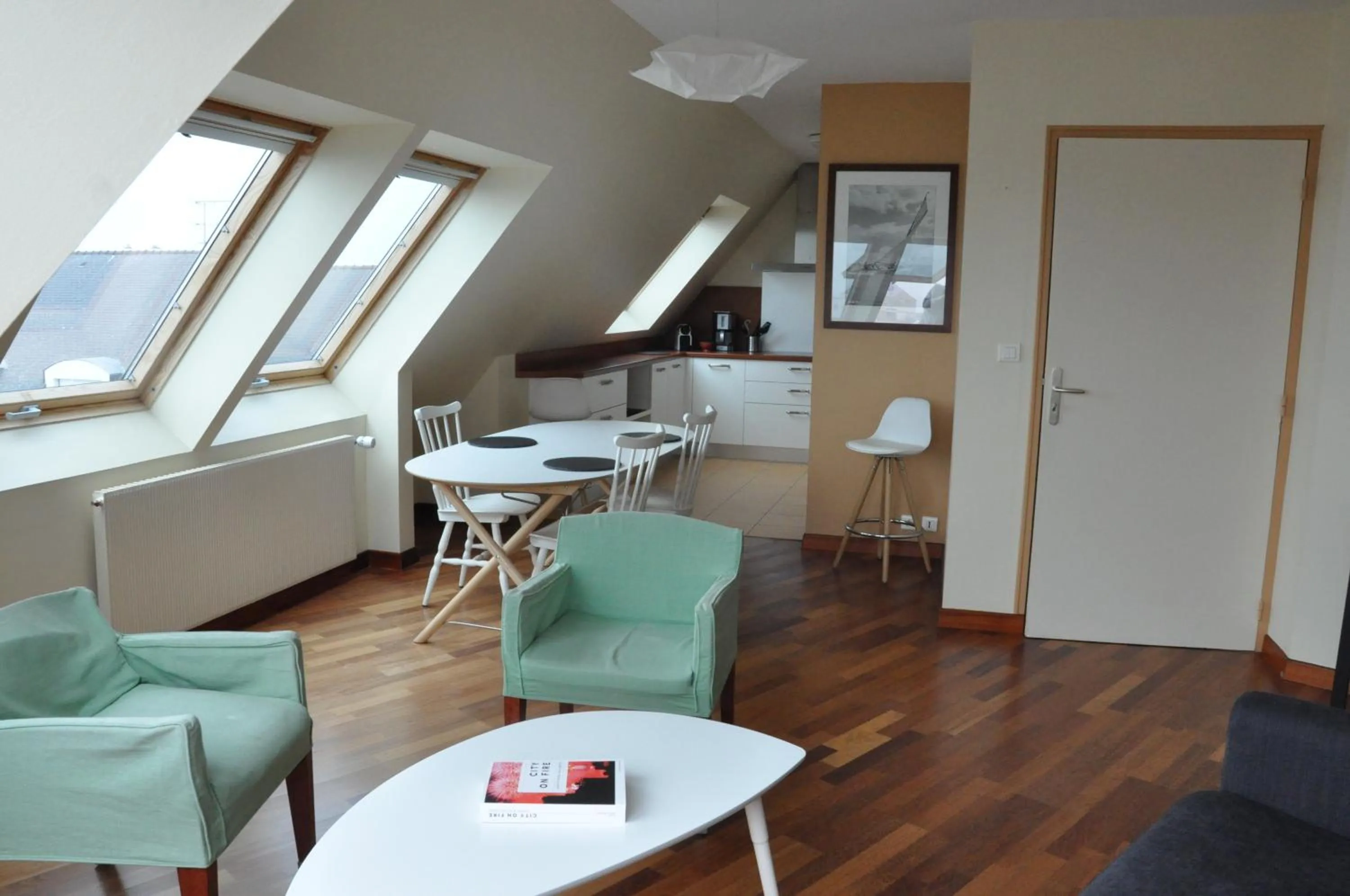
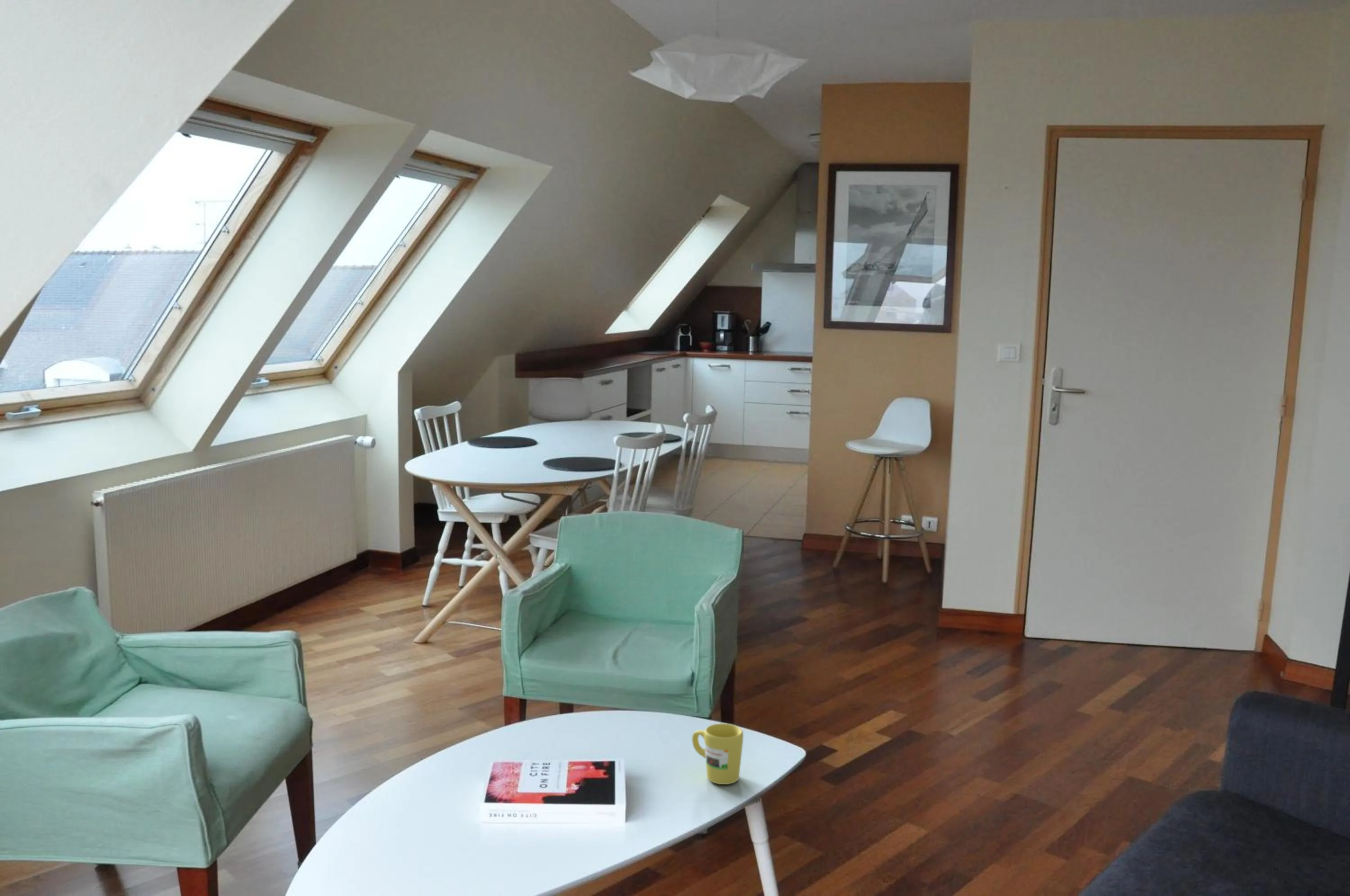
+ mug [692,723,744,785]
